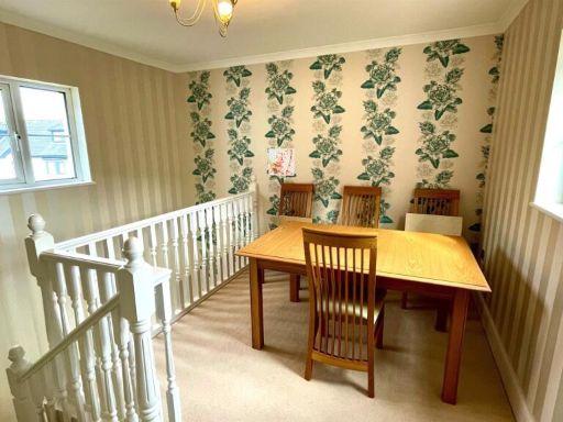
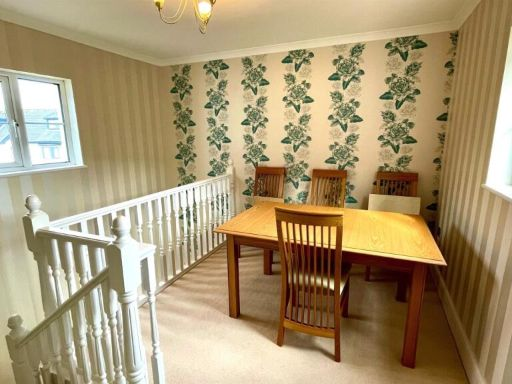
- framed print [267,147,295,177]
